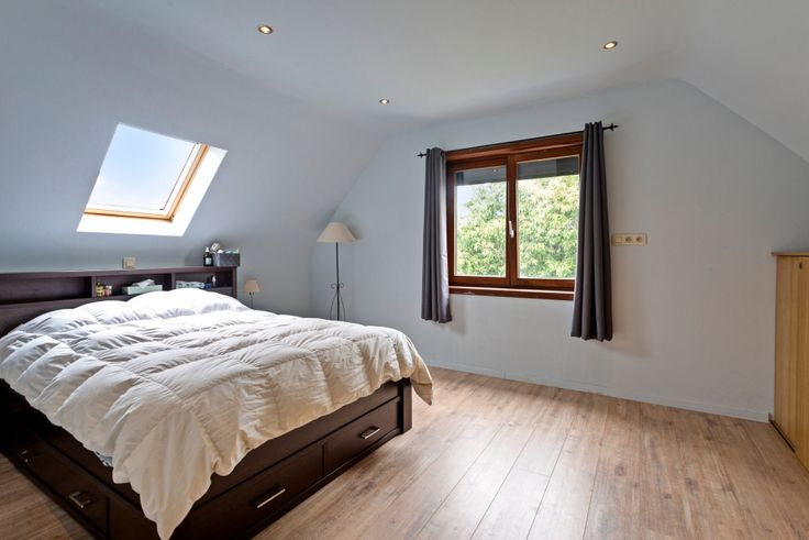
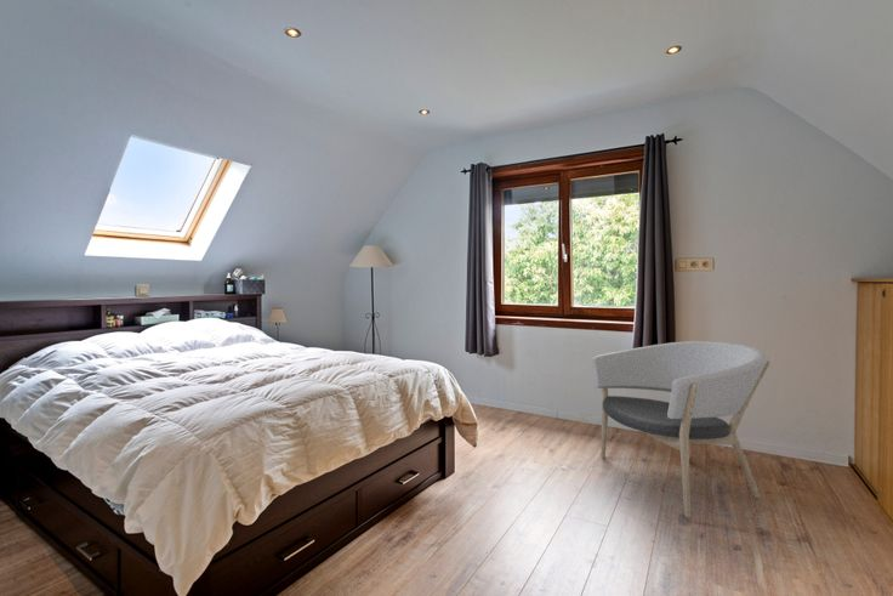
+ armchair [591,340,770,520]
